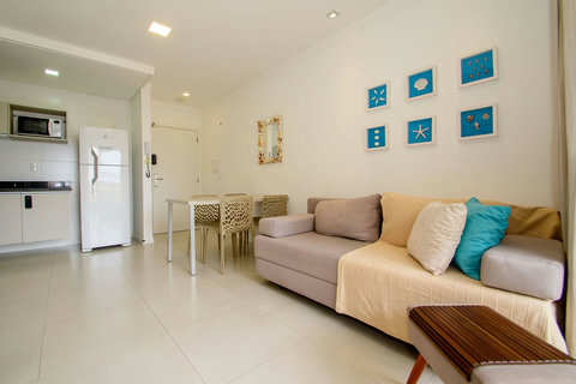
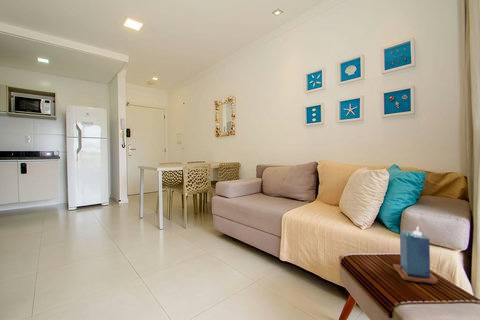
+ candle [392,226,439,285]
